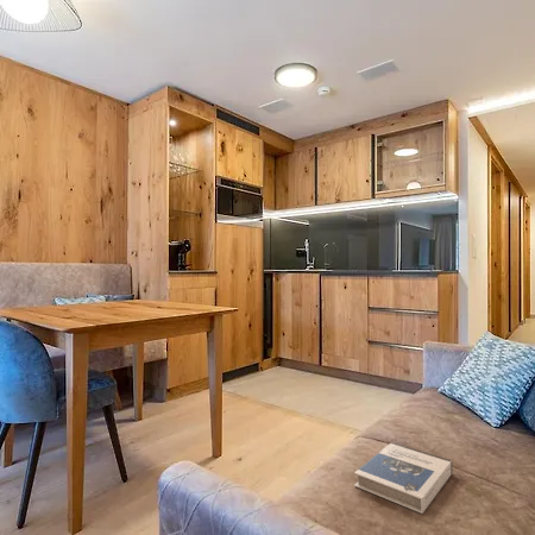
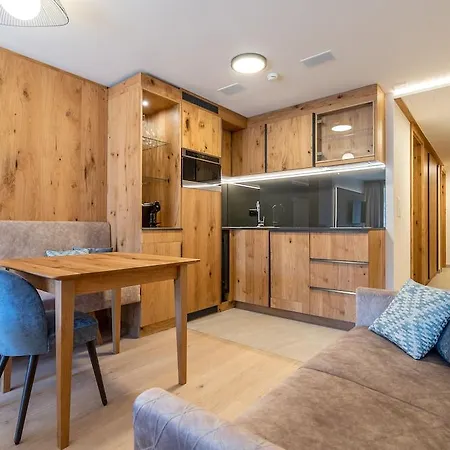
- hardback book [353,441,453,515]
